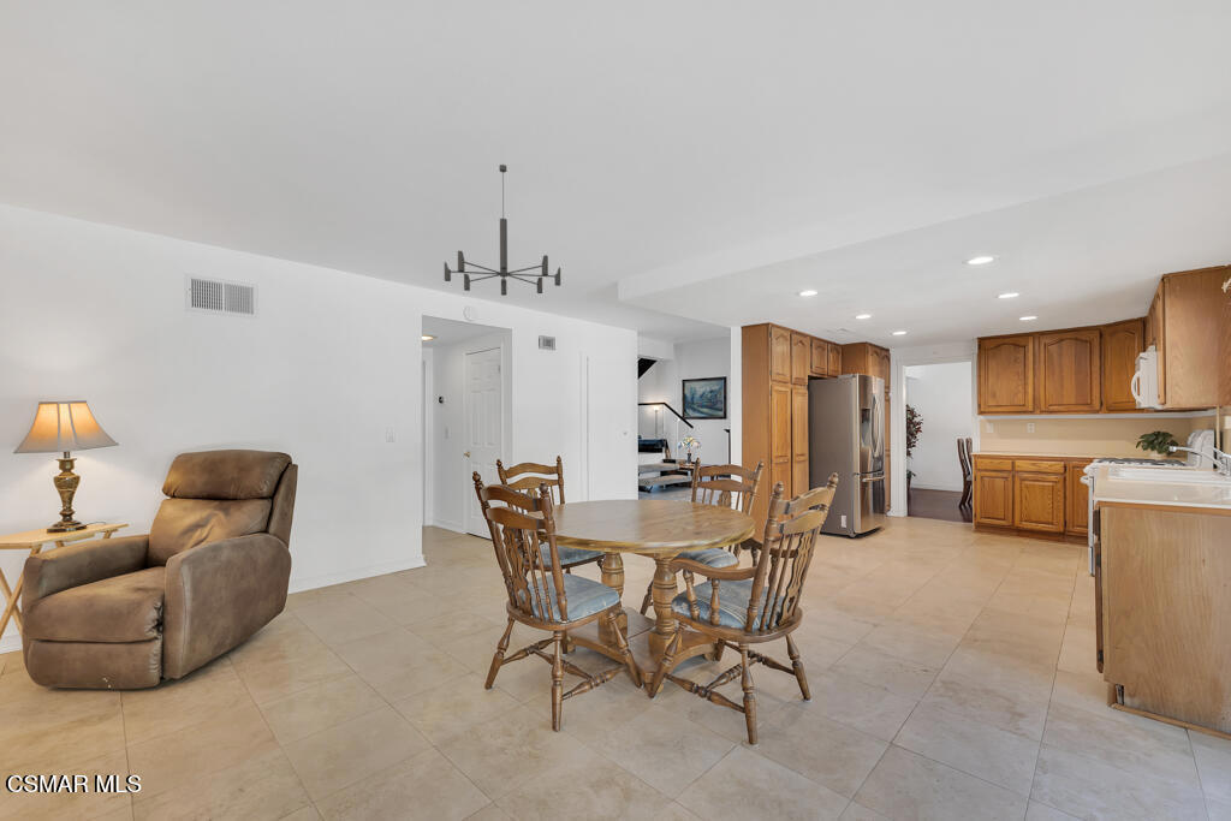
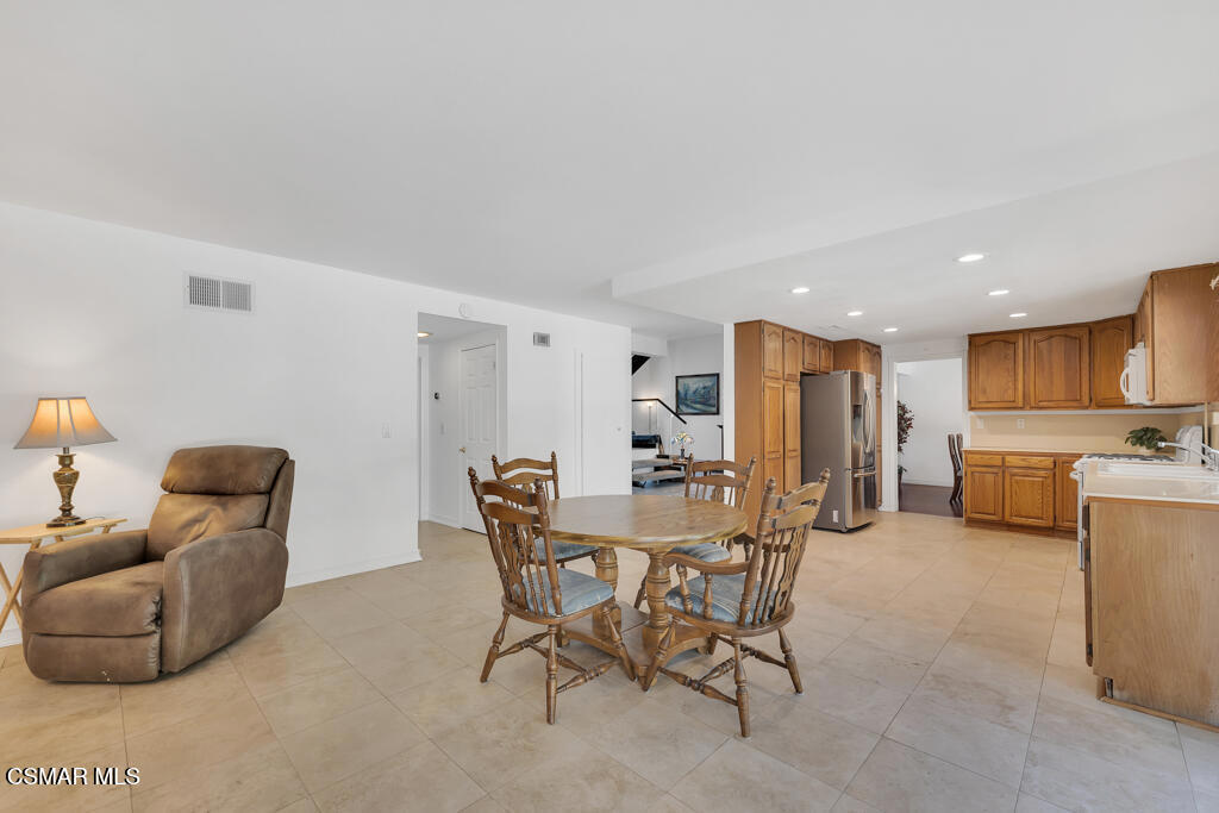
- chandelier [444,163,561,297]
